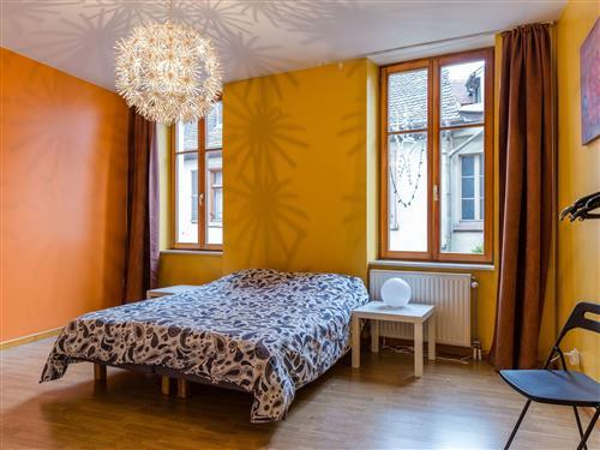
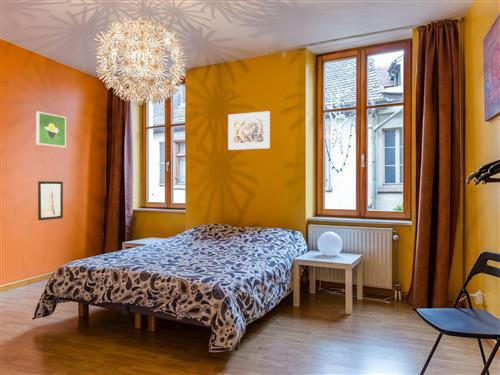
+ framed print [35,111,67,148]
+ wall art [37,180,64,221]
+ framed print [227,110,271,151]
